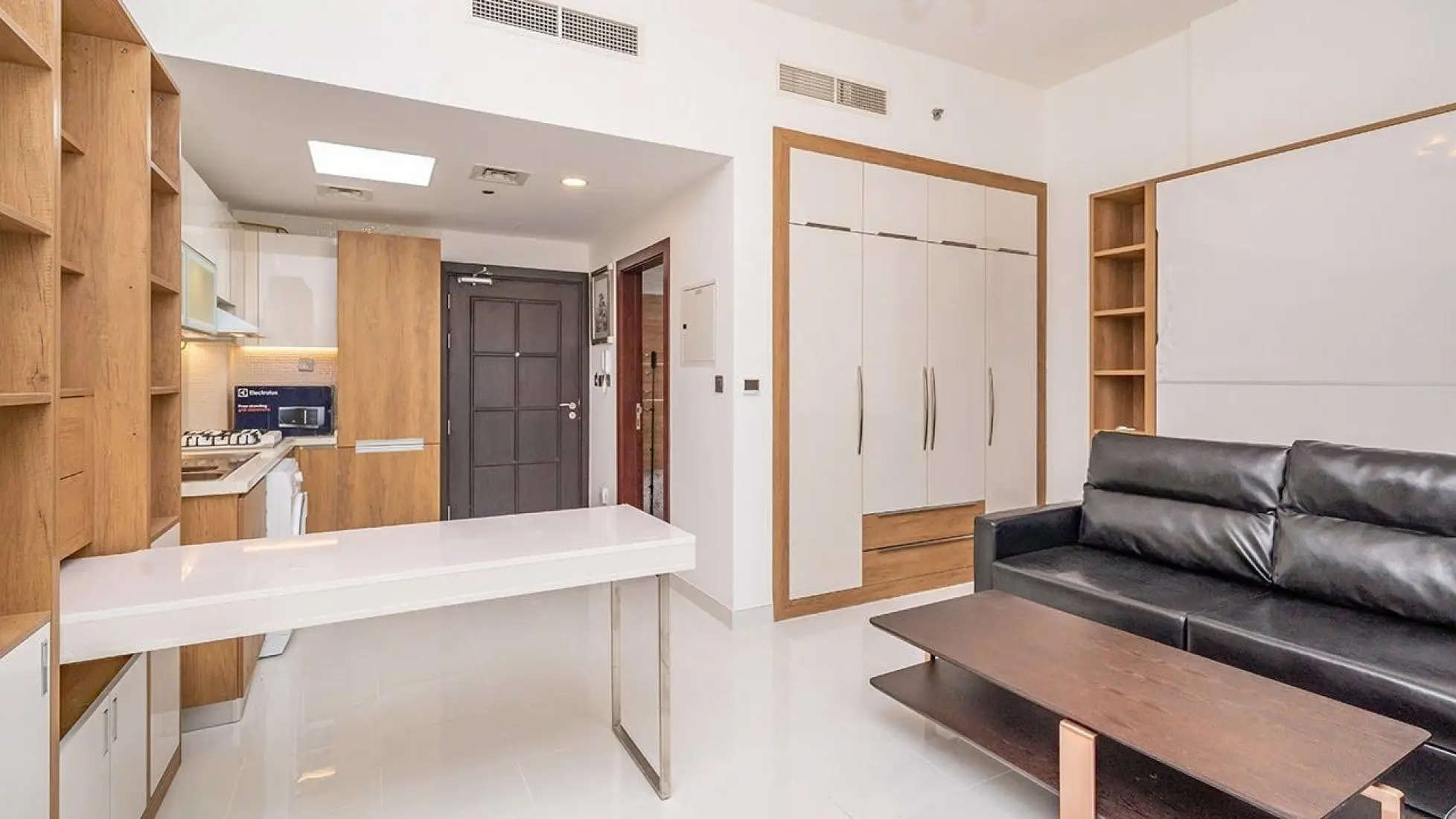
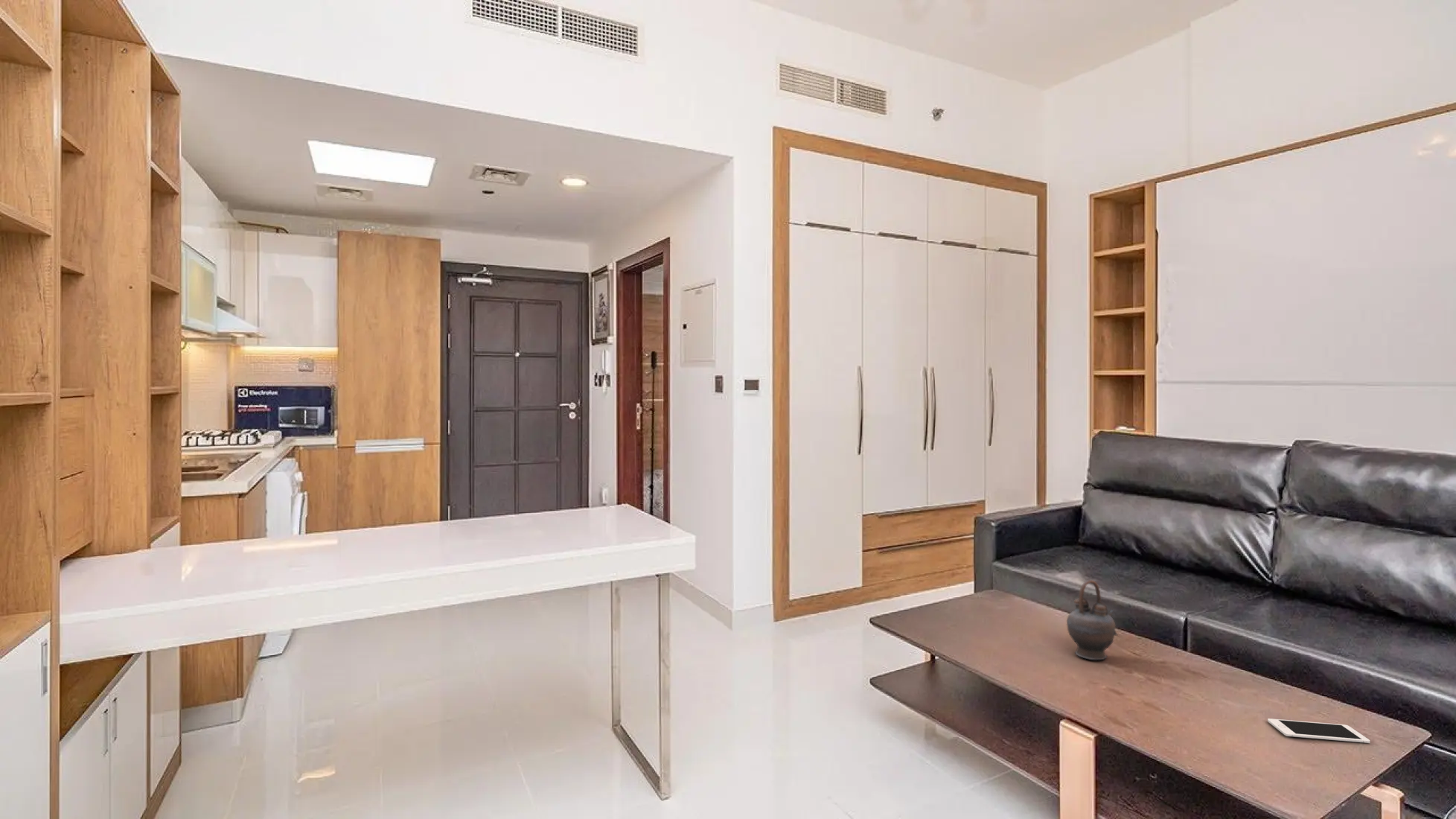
+ cell phone [1267,718,1370,744]
+ teapot [1066,579,1118,660]
